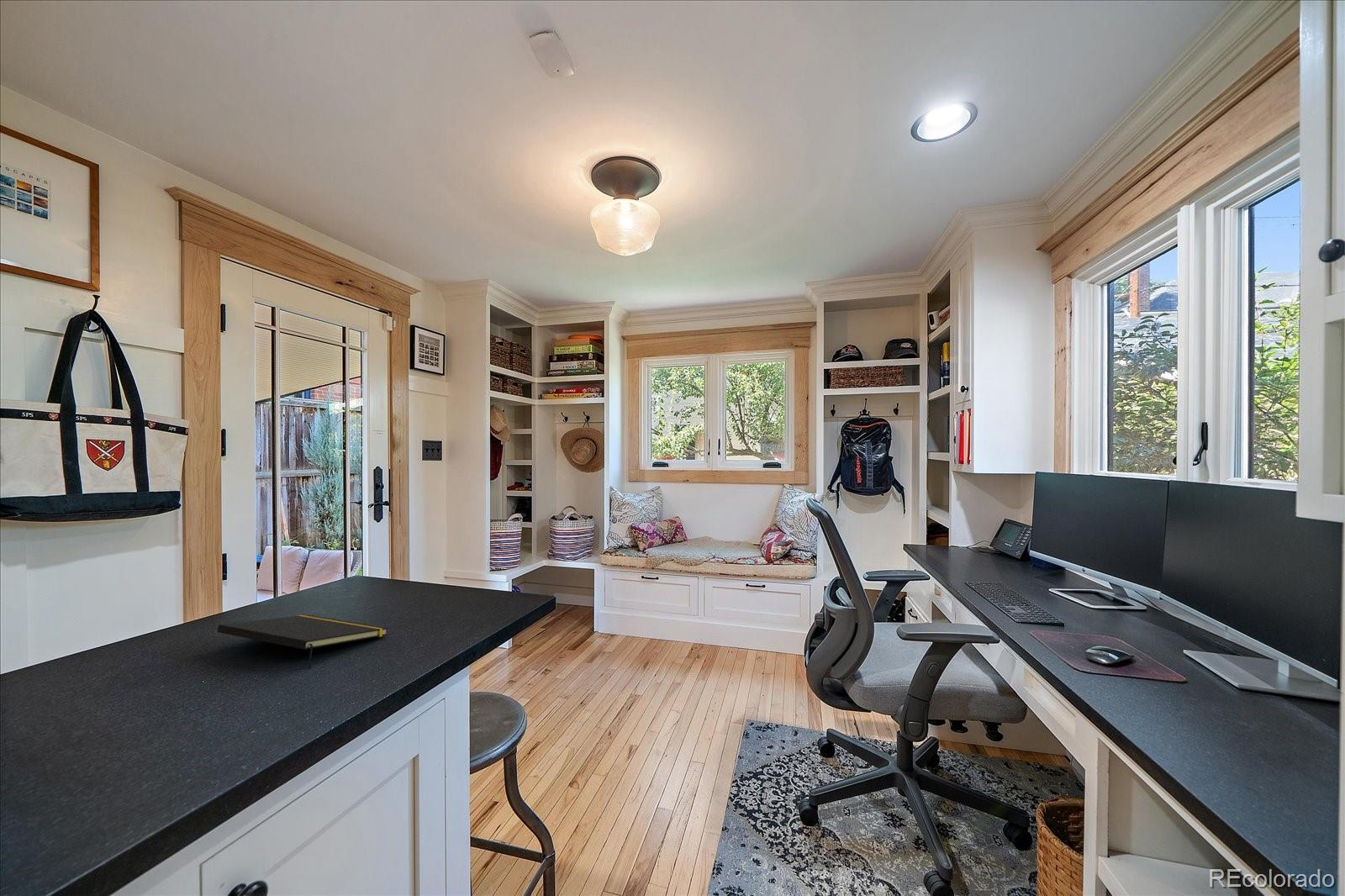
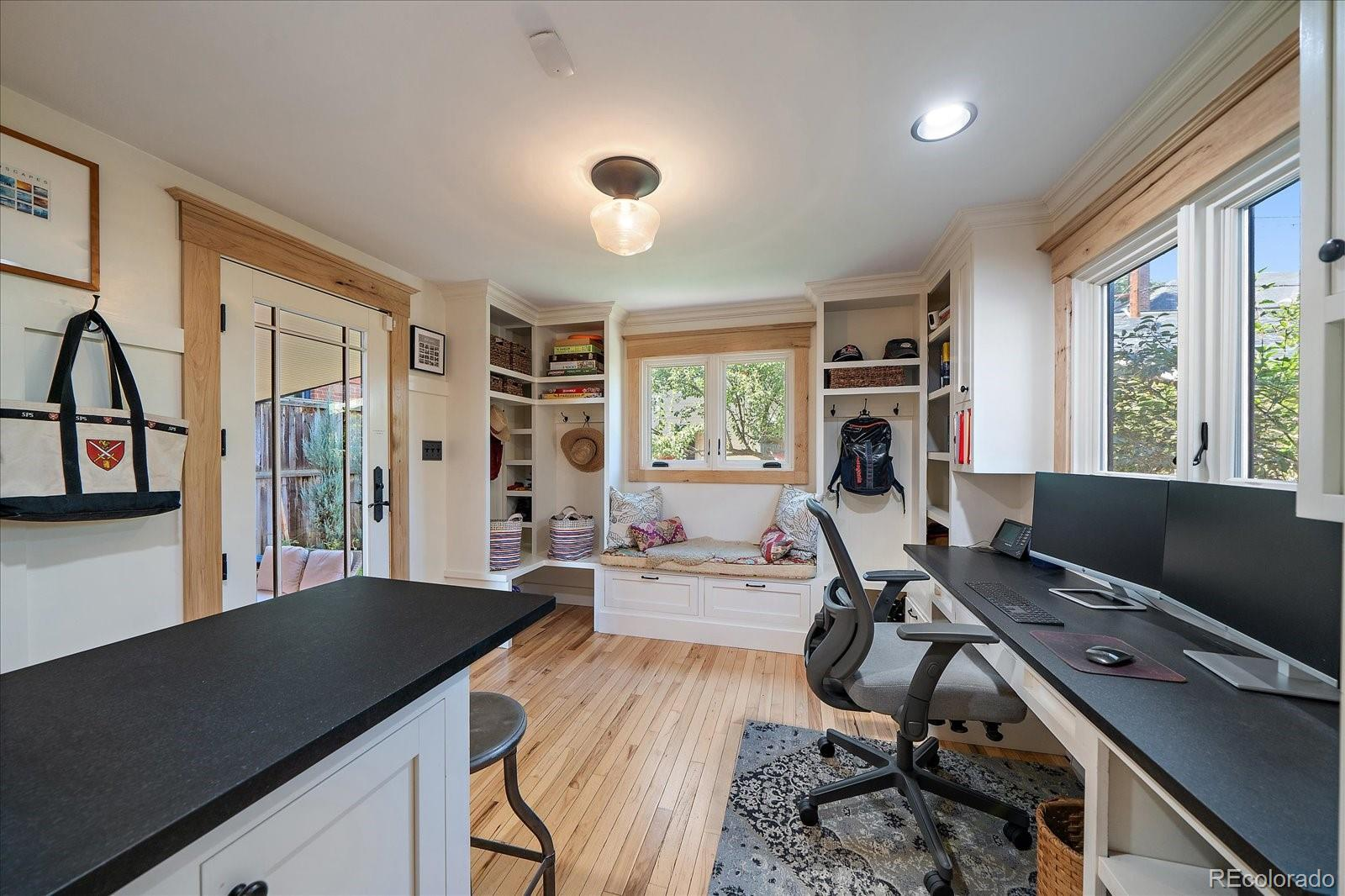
- notepad [217,614,389,669]
